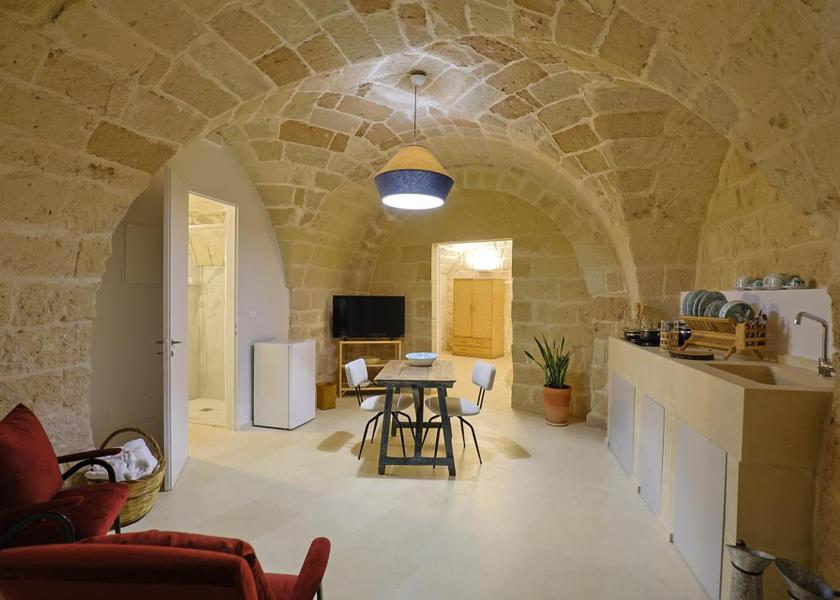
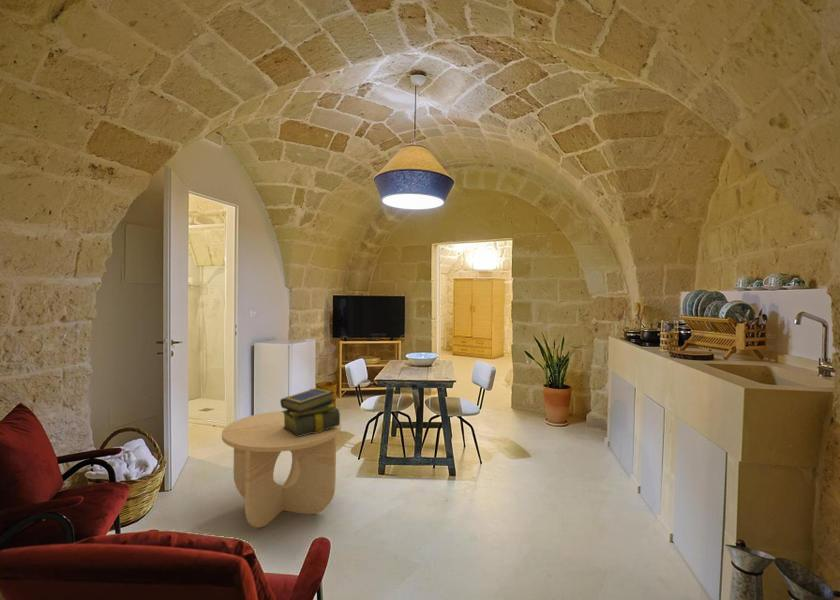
+ stack of books [279,387,341,437]
+ side table [221,410,342,528]
